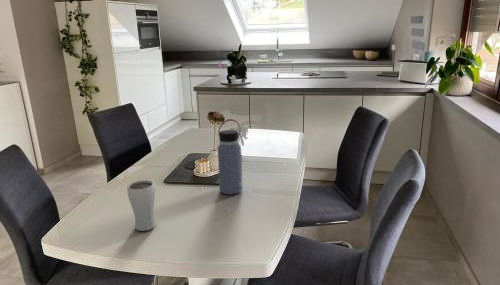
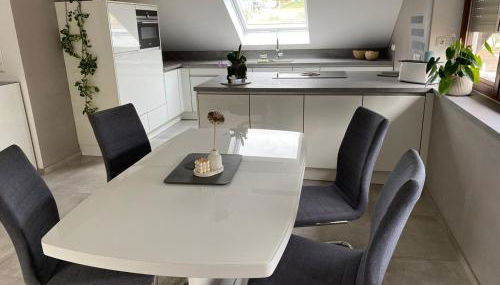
- drinking glass [126,179,156,232]
- water bottle [217,118,244,195]
